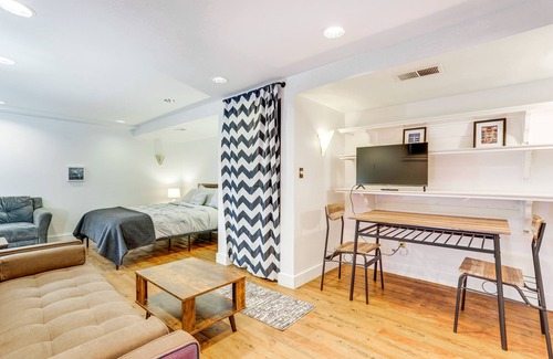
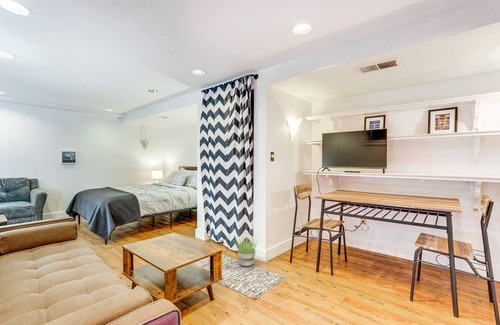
+ potted plant [234,234,260,267]
